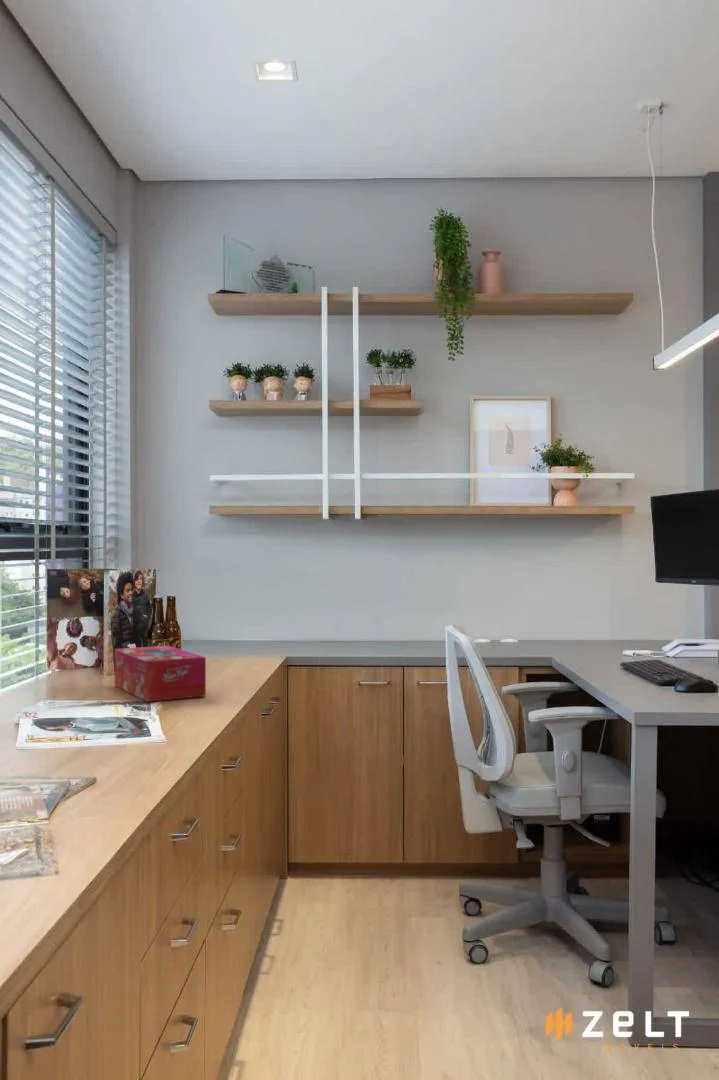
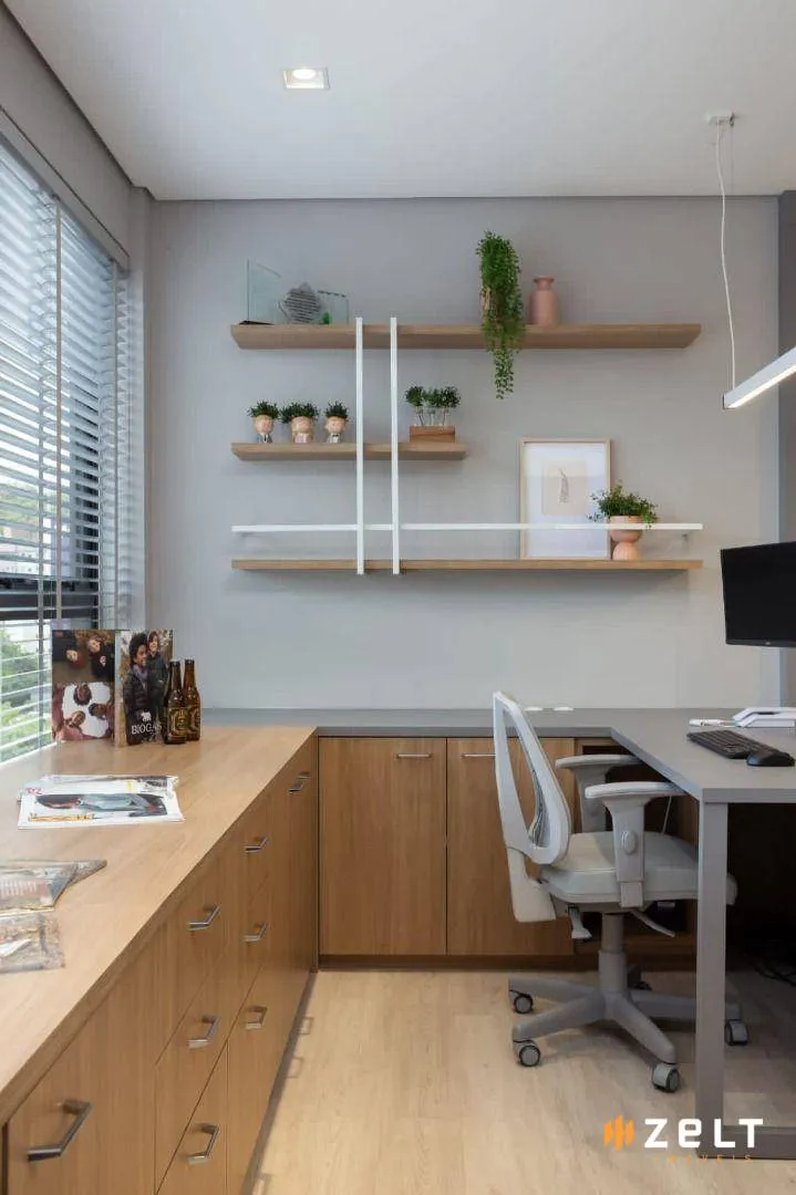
- tissue box [114,645,207,703]
